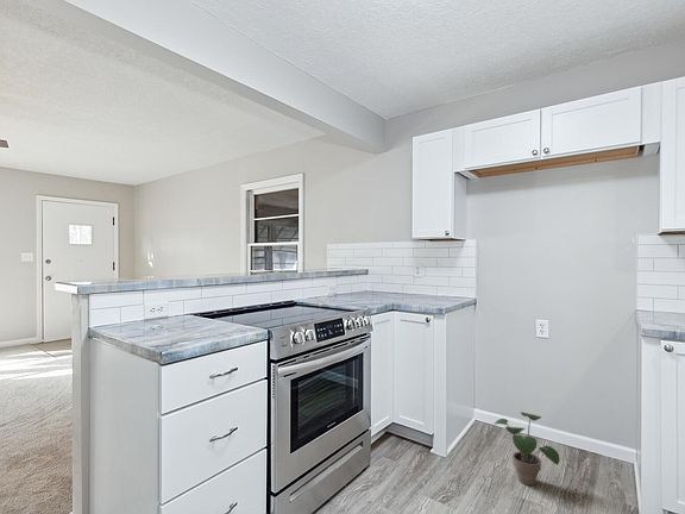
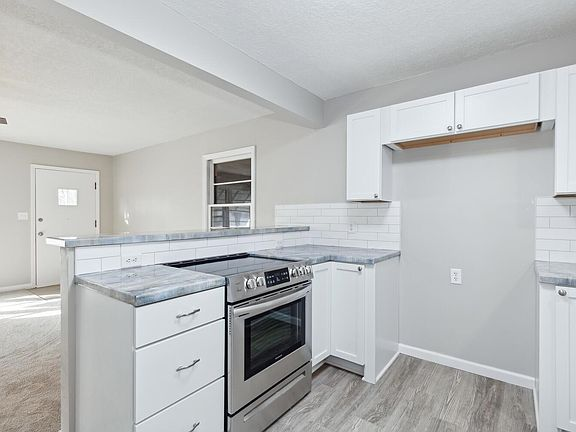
- potted plant [494,410,560,487]
